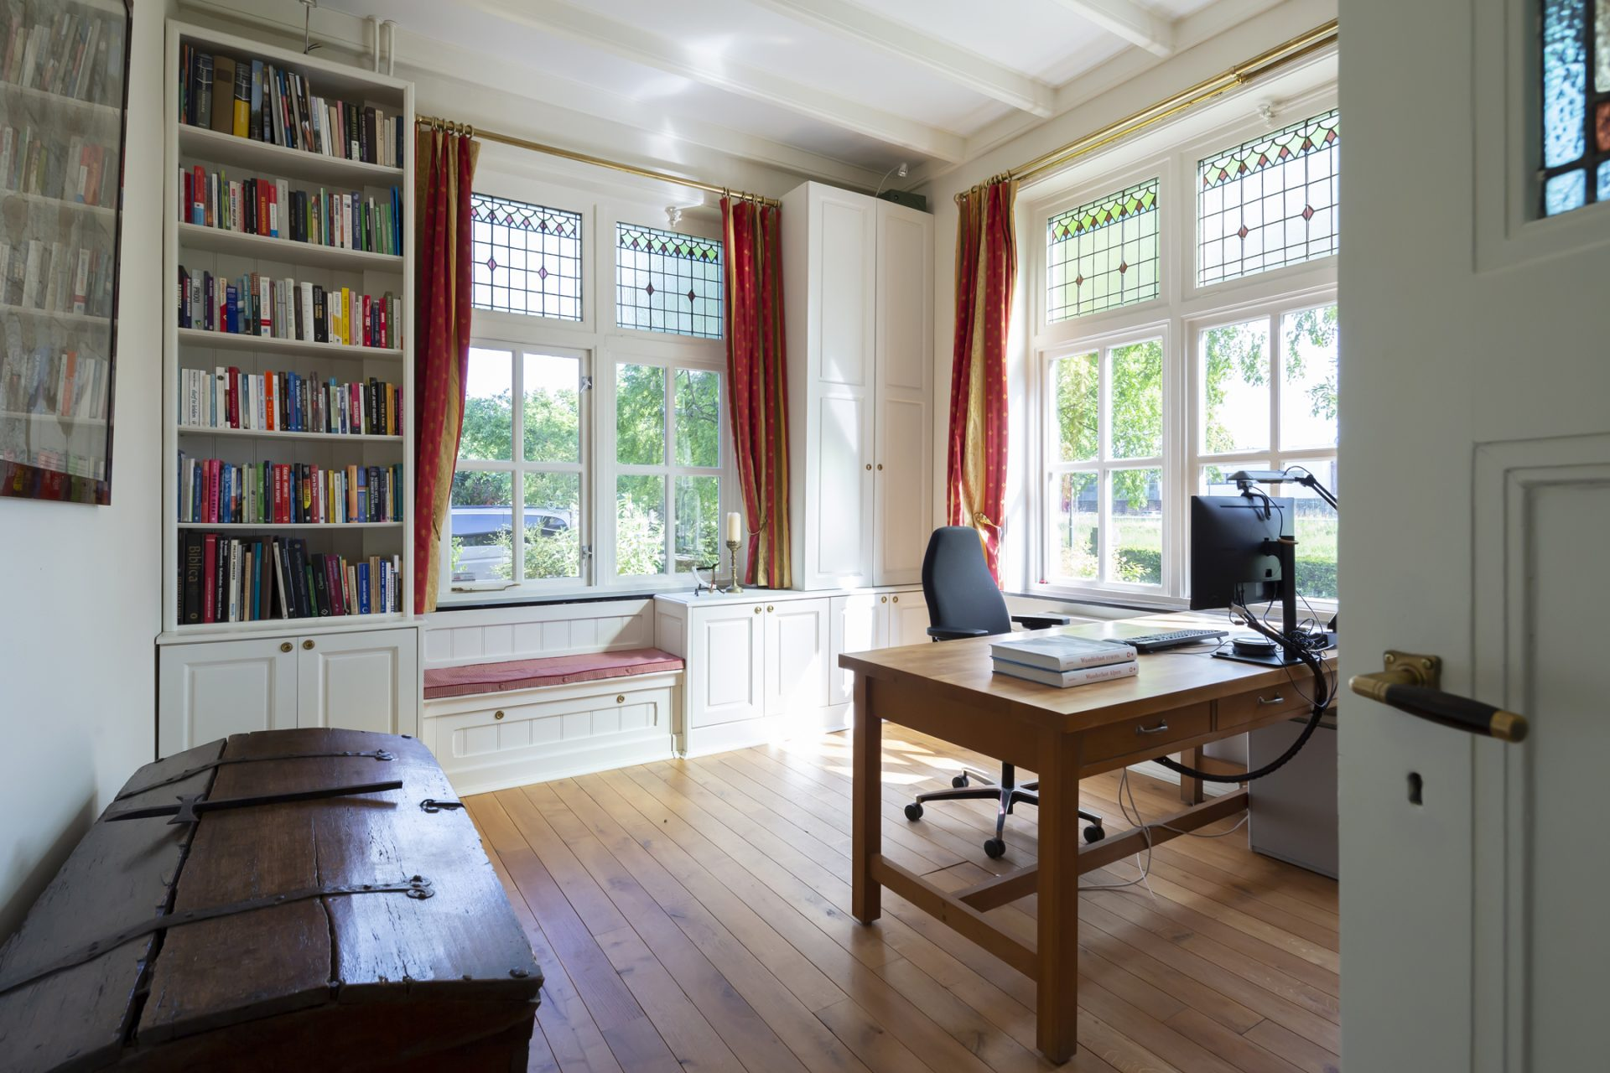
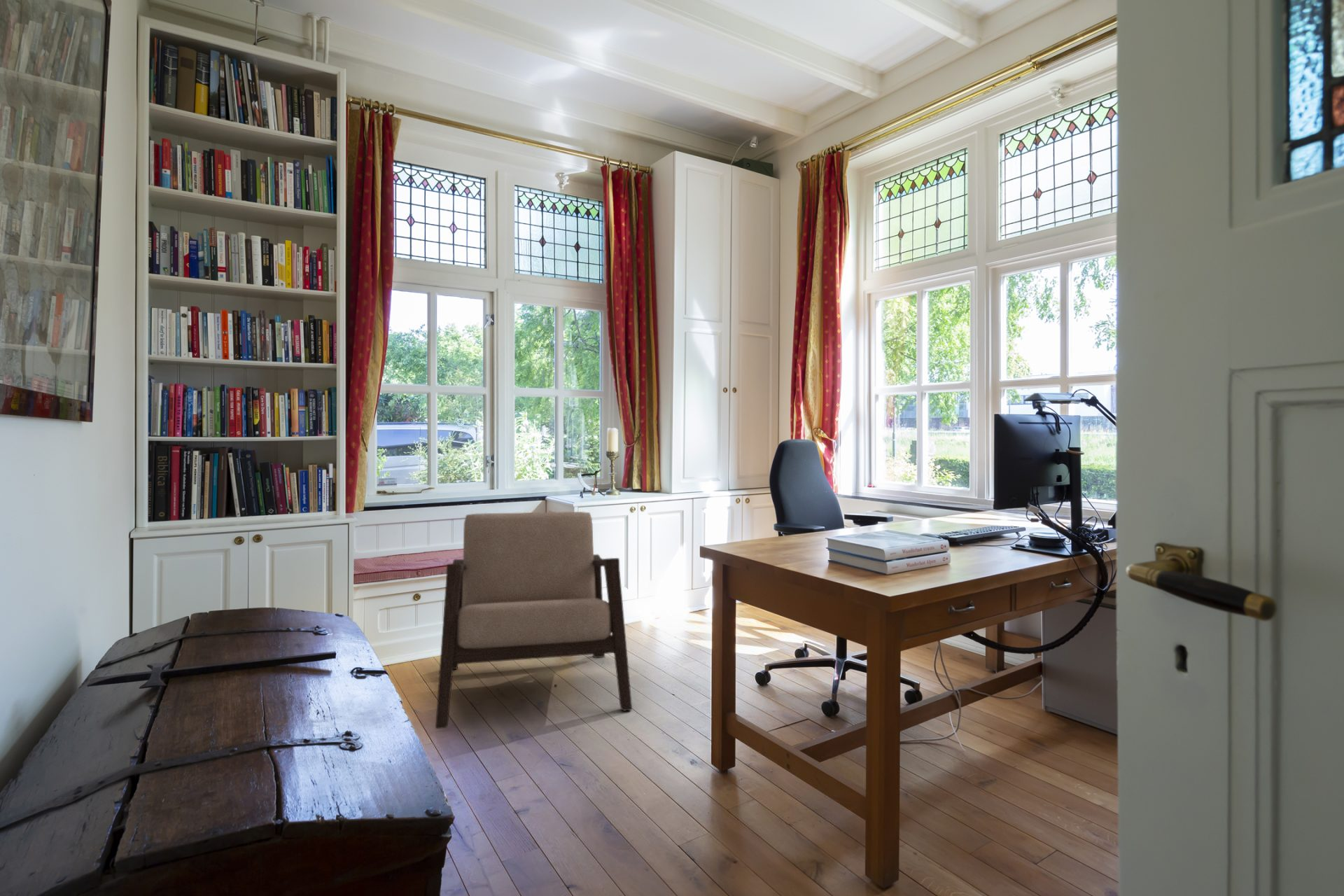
+ armchair [435,511,633,729]
